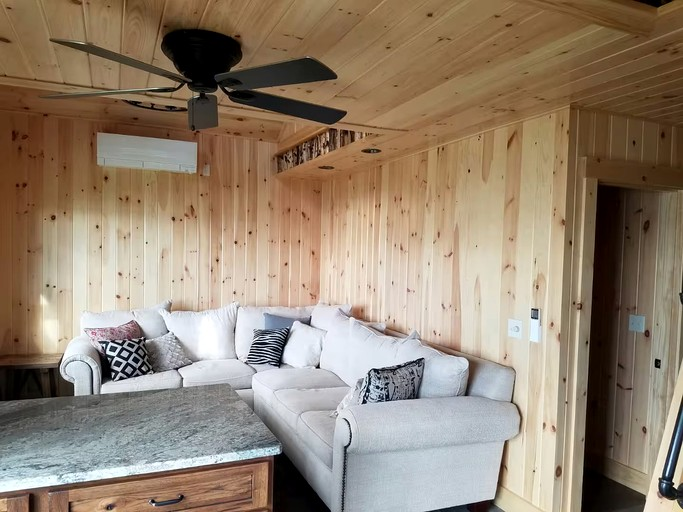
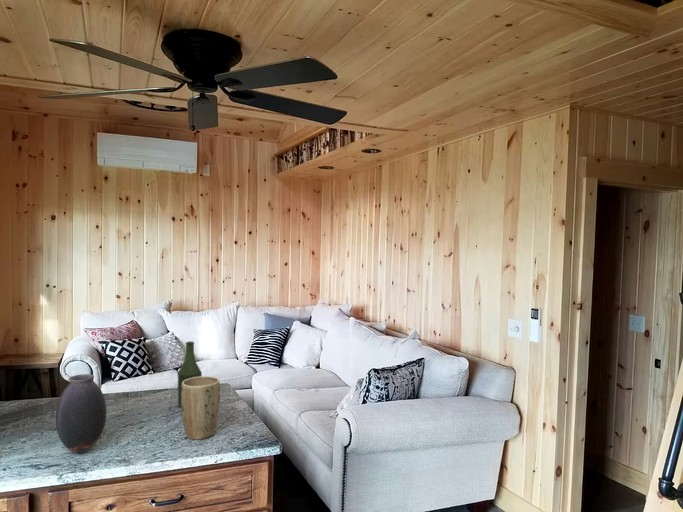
+ bottle [177,341,203,409]
+ vase [55,373,107,454]
+ plant pot [180,375,221,441]
